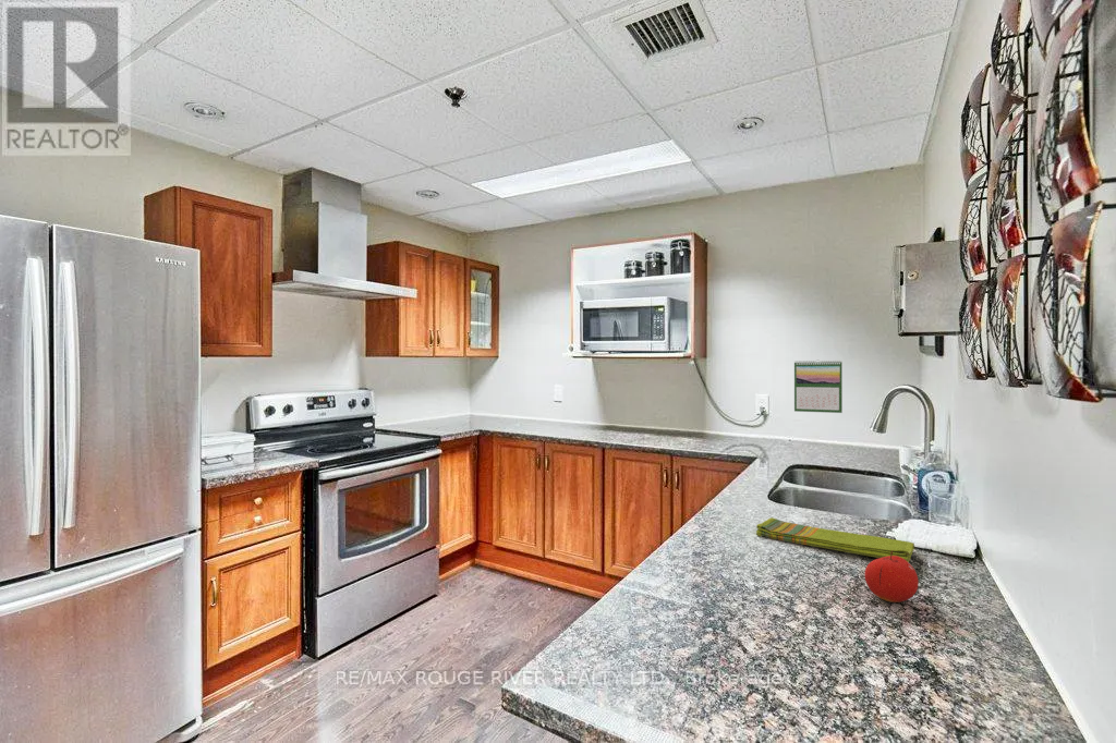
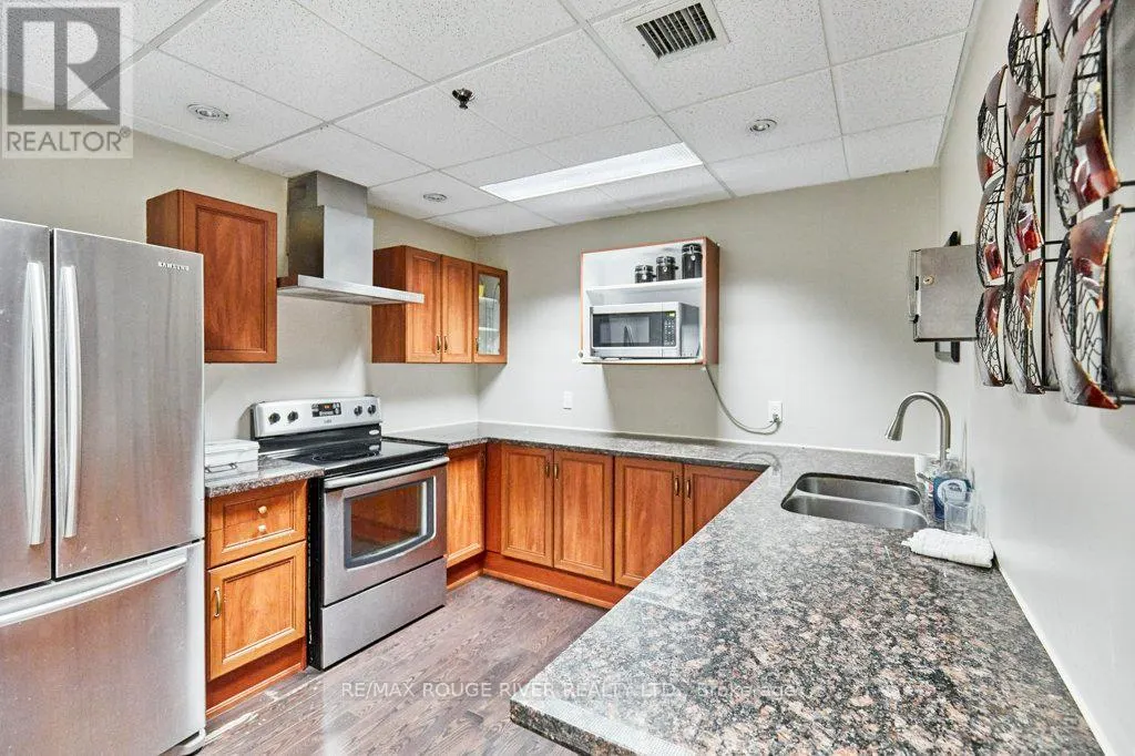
- fruit [863,550,920,604]
- calendar [793,358,844,414]
- dish towel [755,516,915,562]
